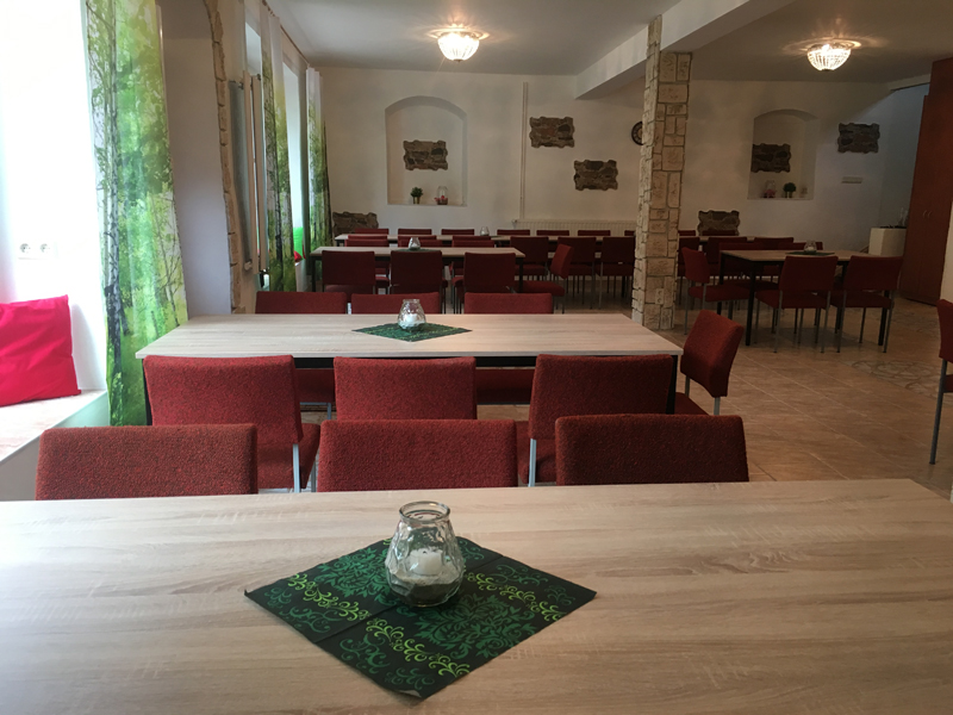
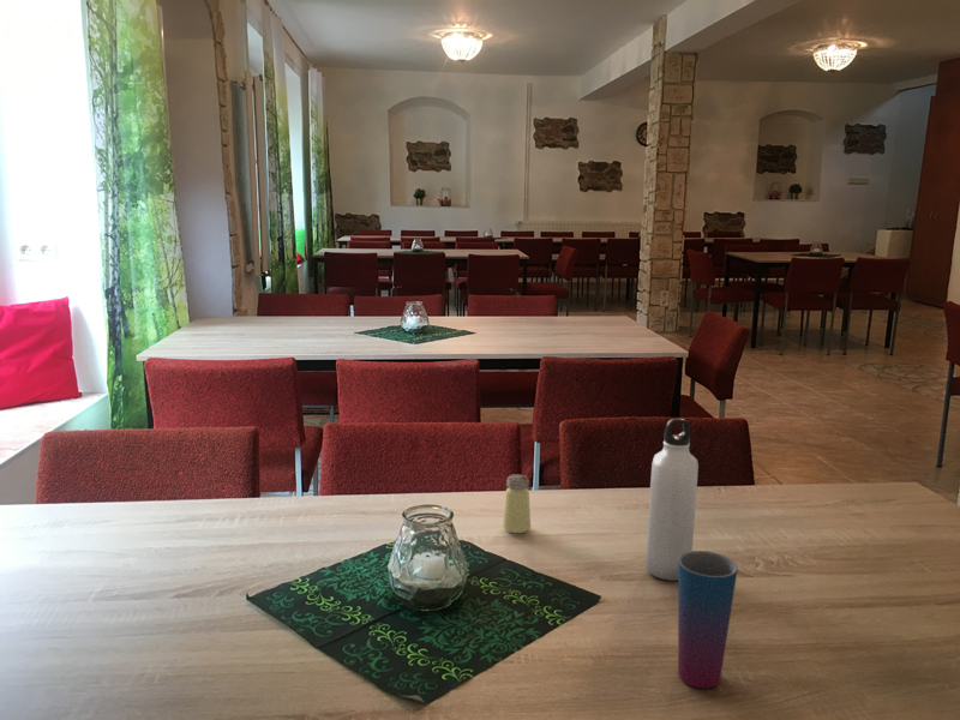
+ cup [677,550,739,690]
+ water bottle [644,418,700,582]
+ saltshaker [502,473,532,534]
